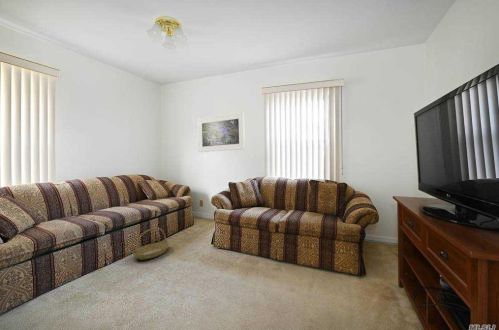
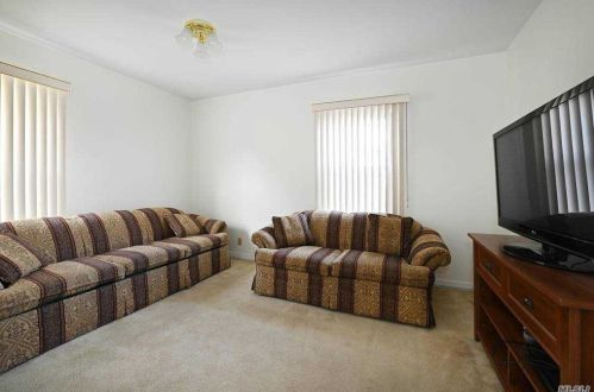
- basket [132,227,170,260]
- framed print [196,111,246,153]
